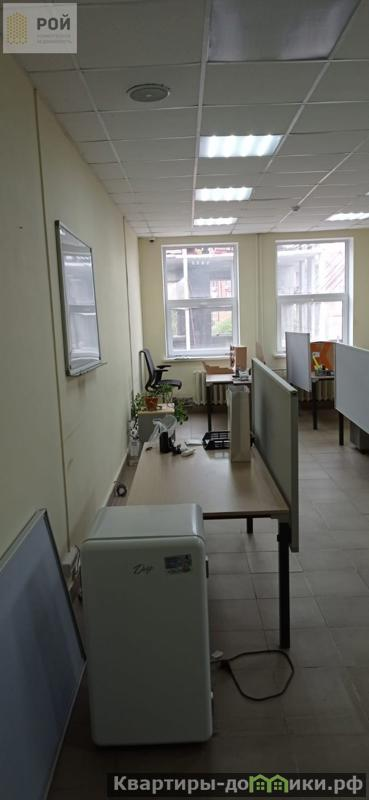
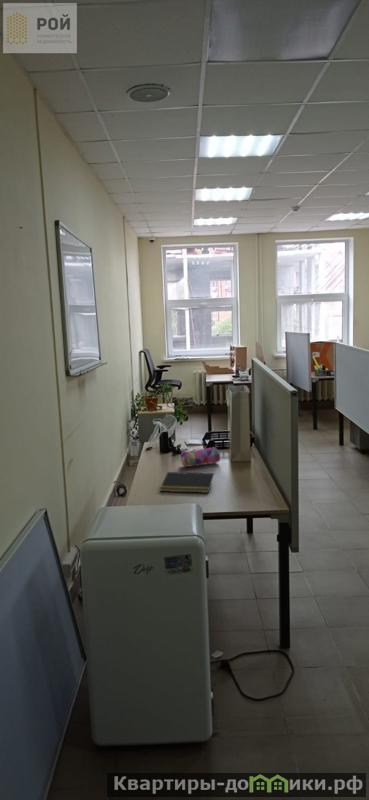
+ pencil case [180,446,221,468]
+ notepad [159,471,215,494]
